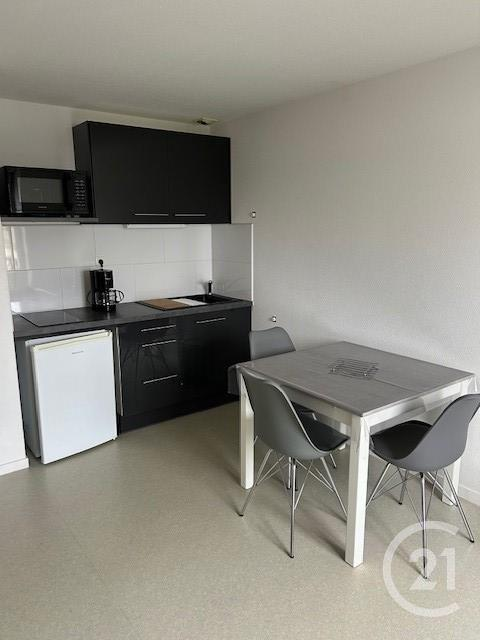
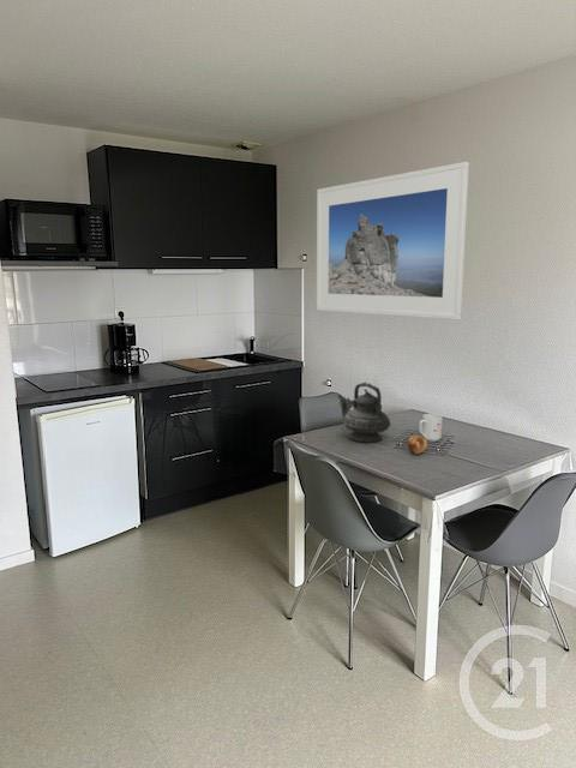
+ mug [418,413,444,443]
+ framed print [316,161,470,322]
+ fruit [407,433,428,455]
+ teapot [337,380,392,444]
